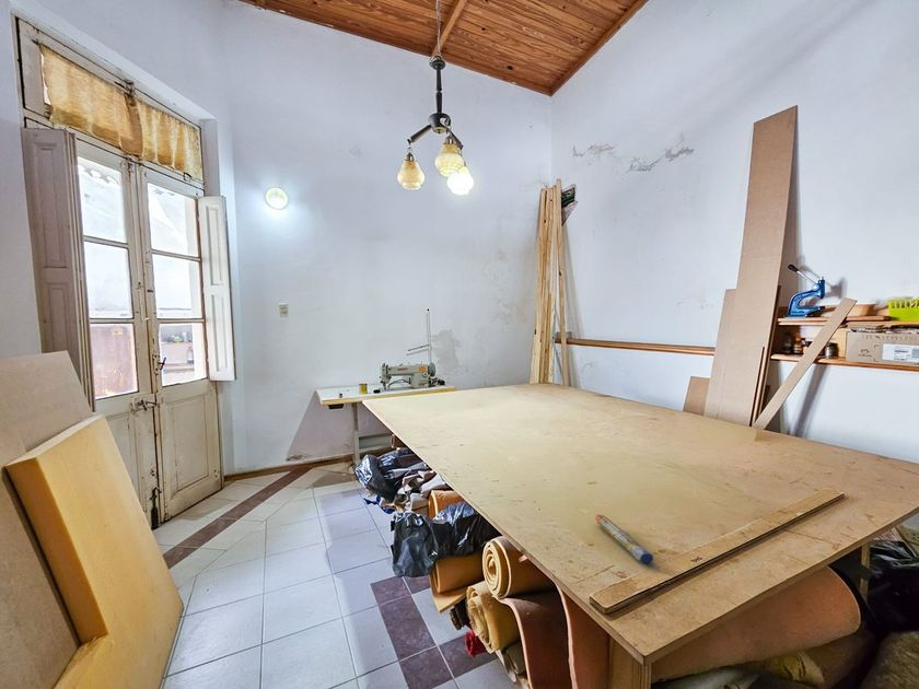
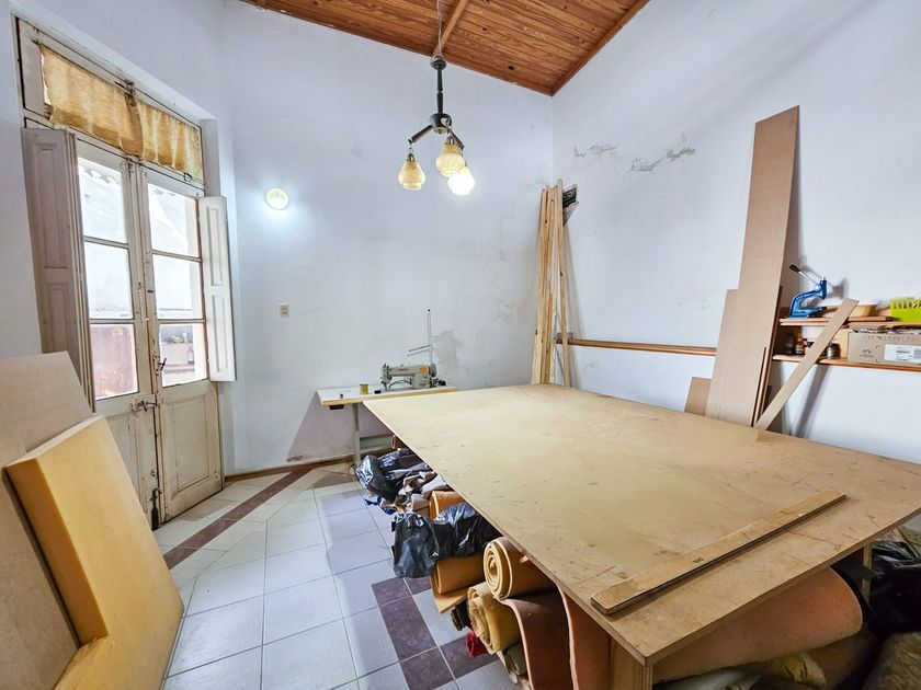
- marker pen [594,514,654,564]
